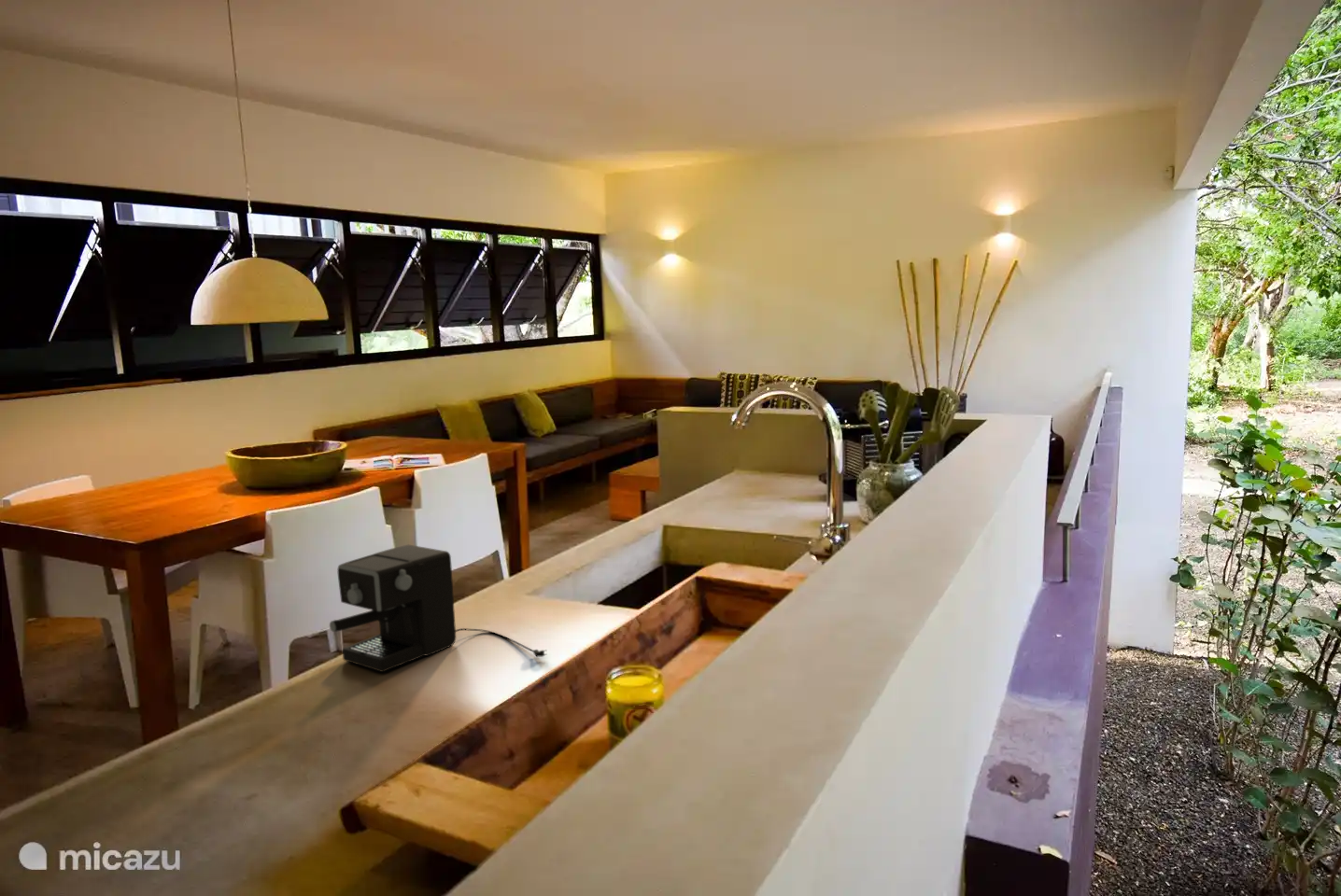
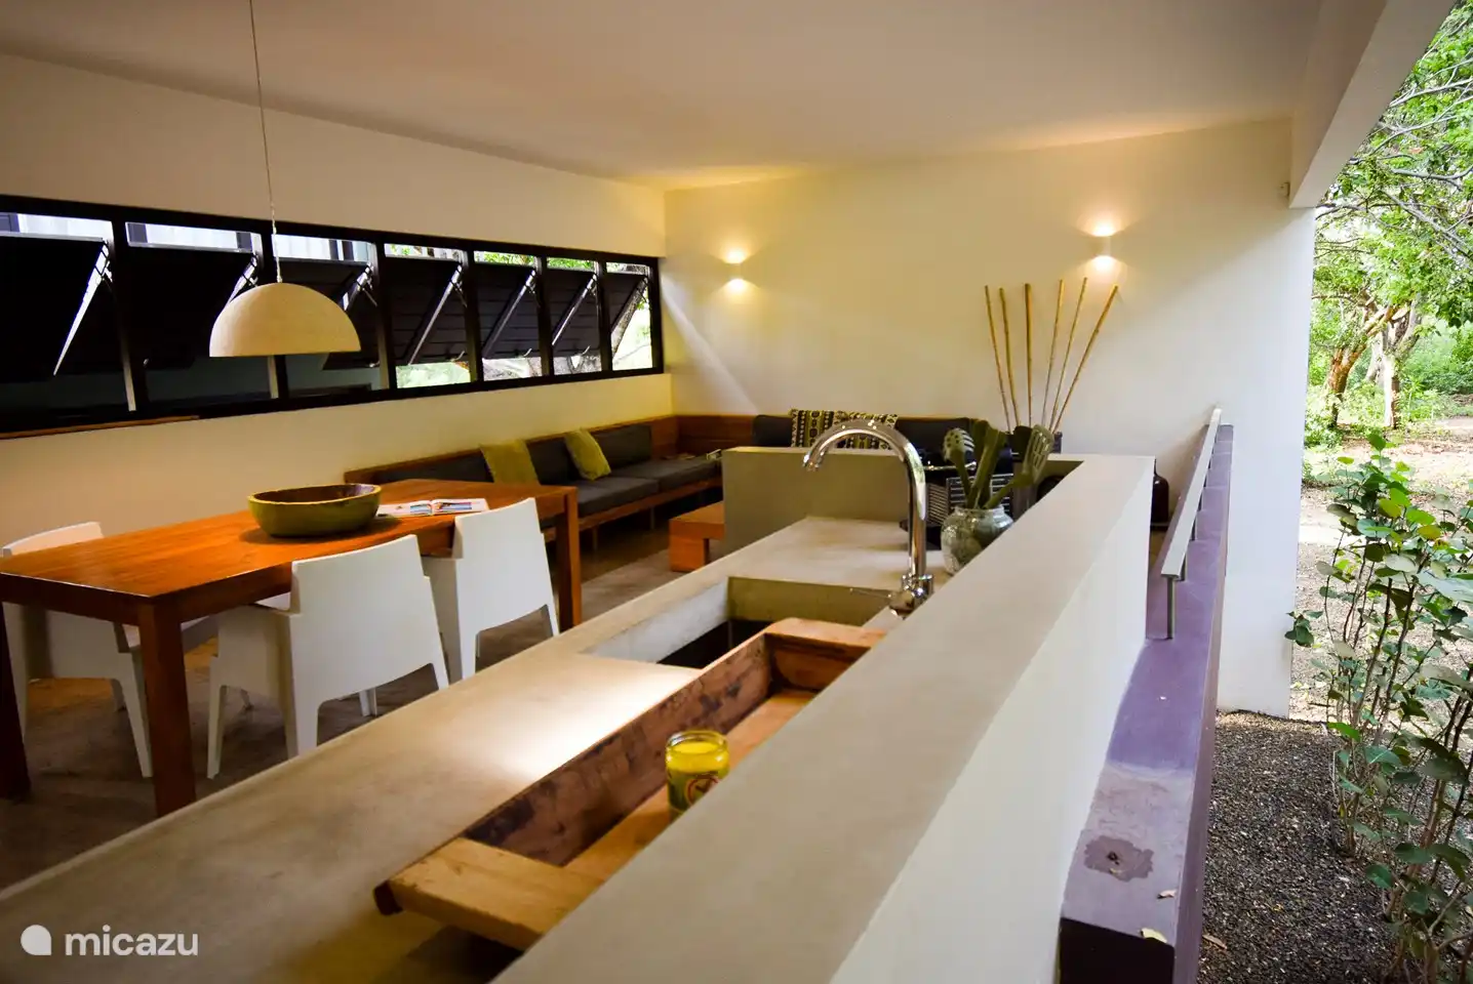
- coffee maker [329,544,548,673]
